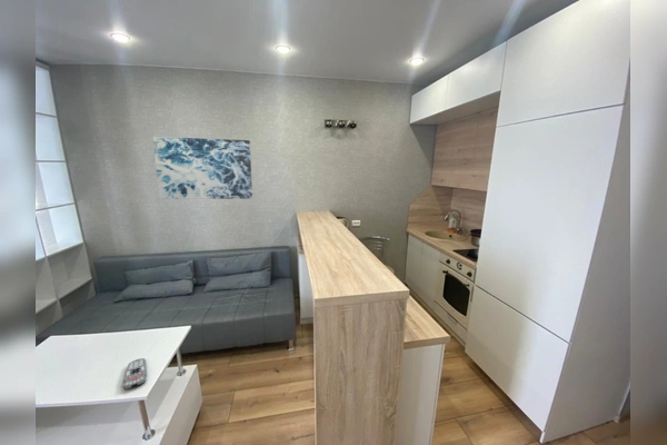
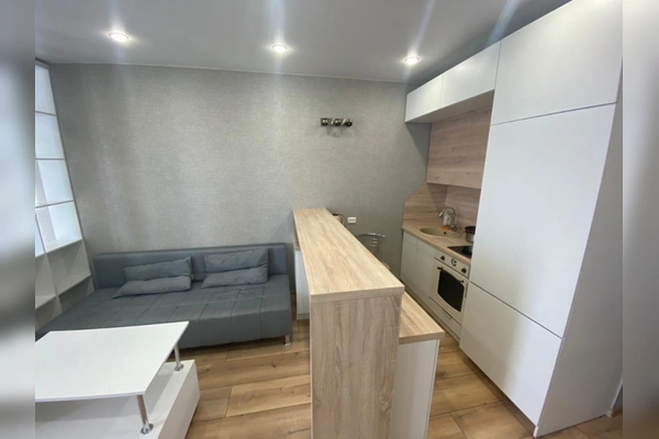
- wall art [151,136,253,200]
- remote control [122,357,148,390]
